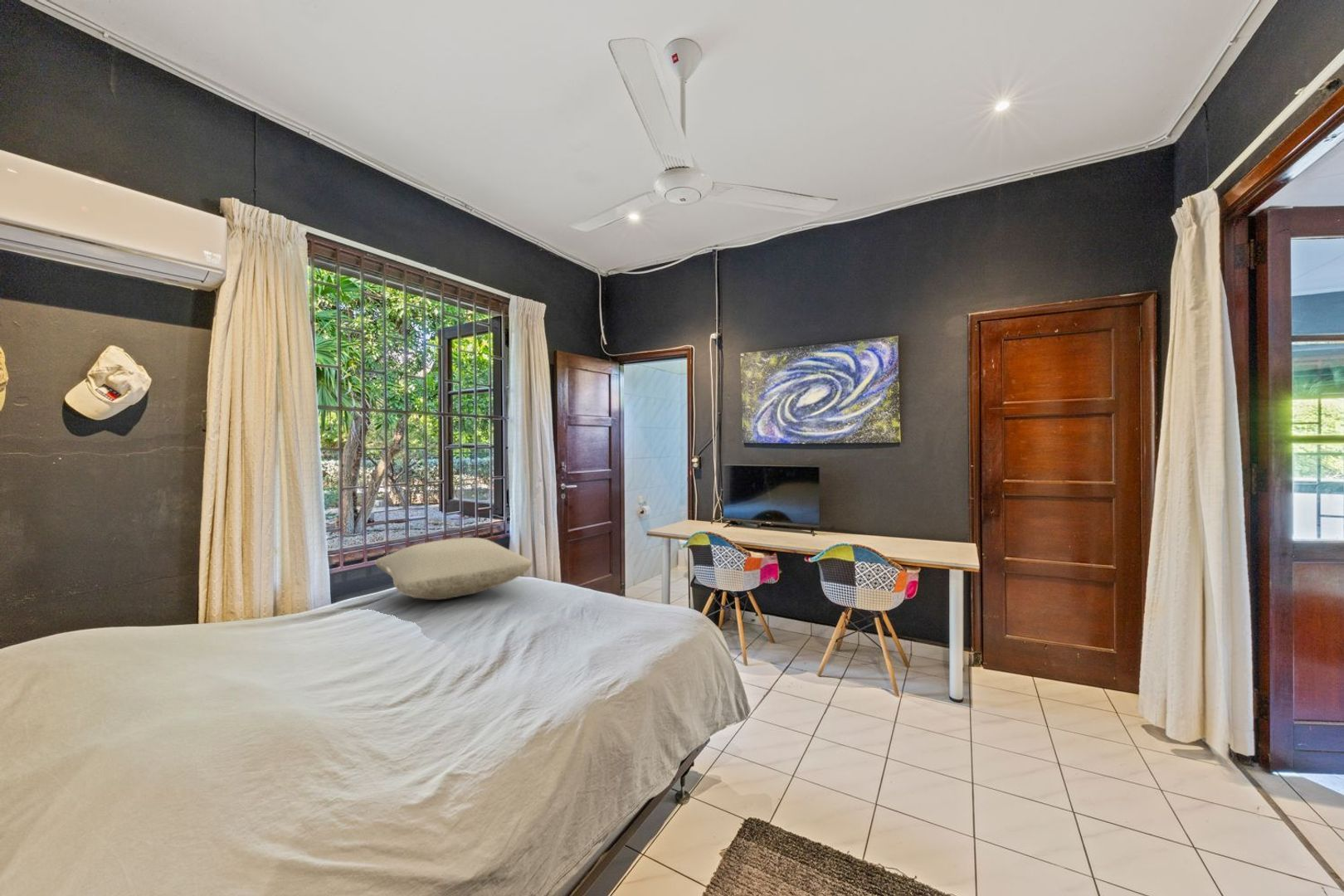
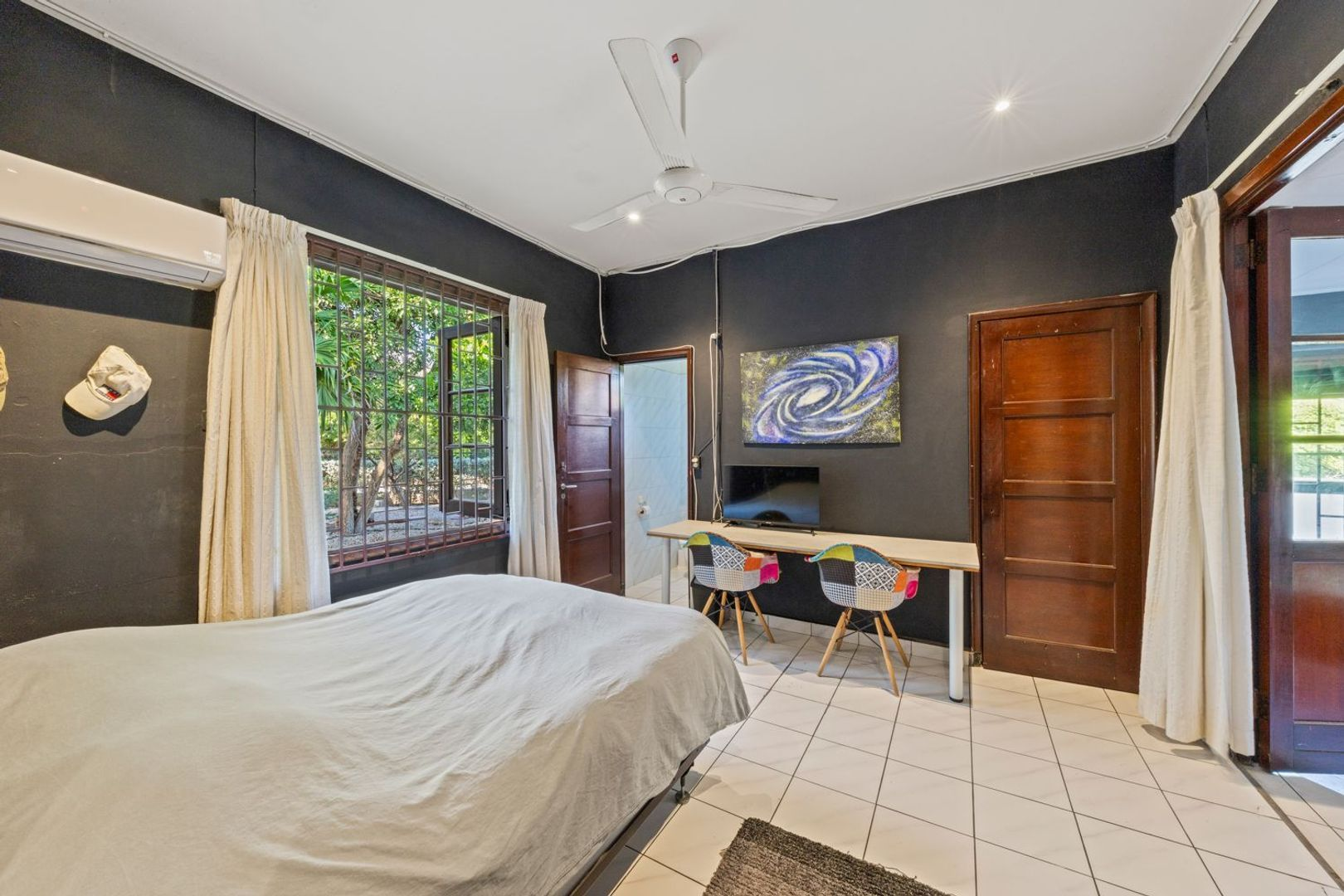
- pillow [374,537,533,601]
